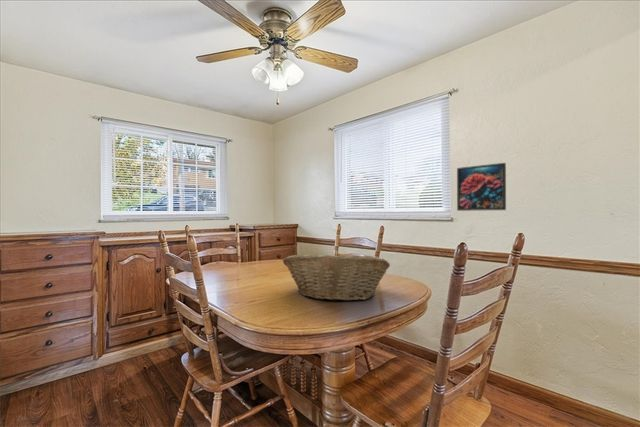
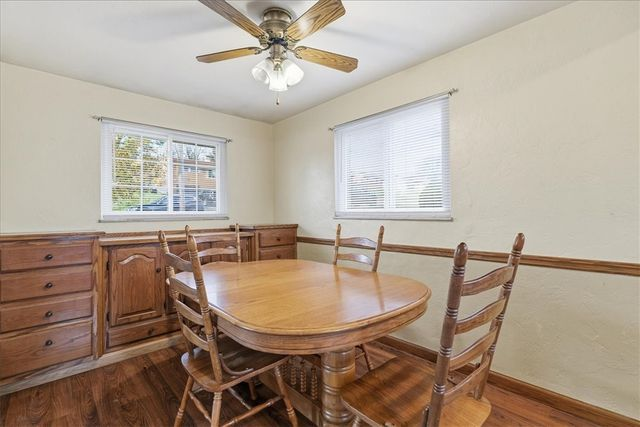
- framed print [456,162,507,212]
- fruit basket [282,252,391,302]
